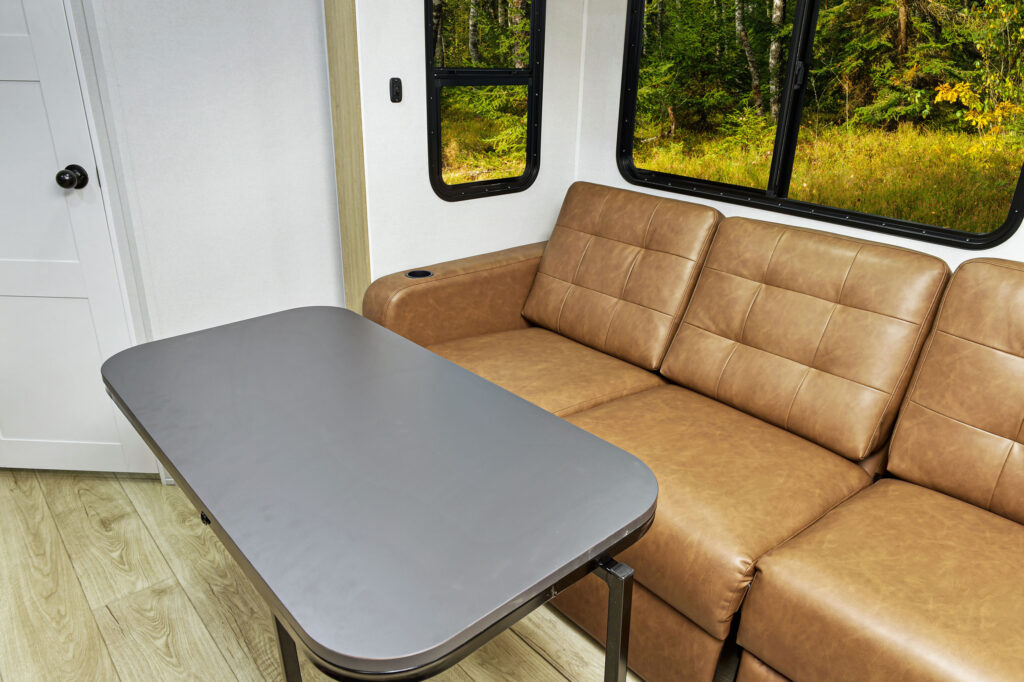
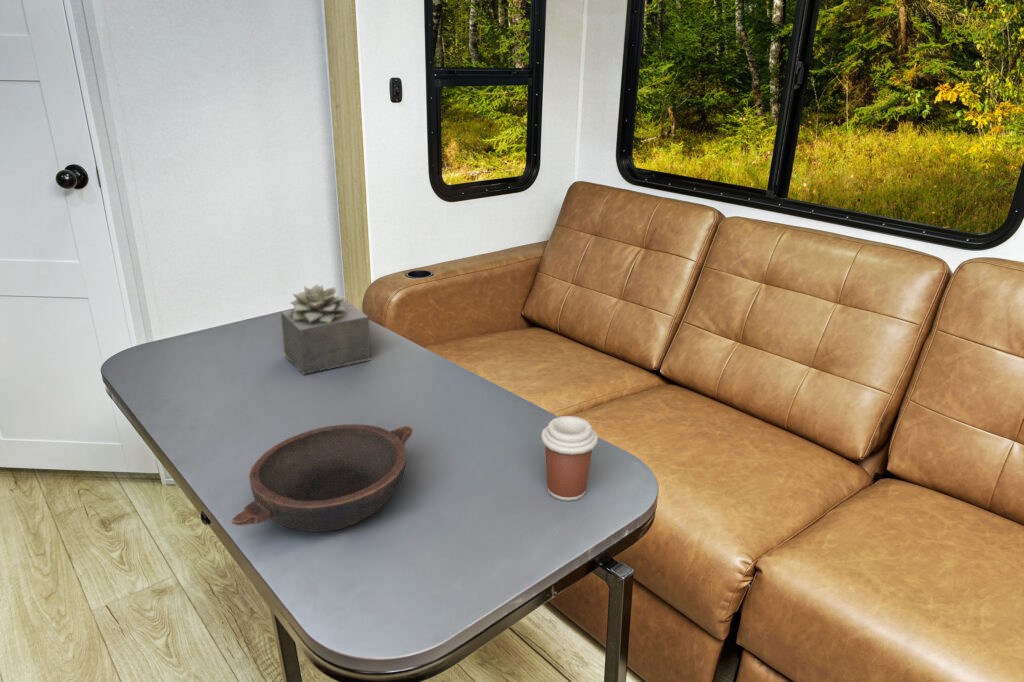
+ succulent plant [280,283,372,375]
+ coffee cup [540,415,599,502]
+ bowl [231,423,414,533]
